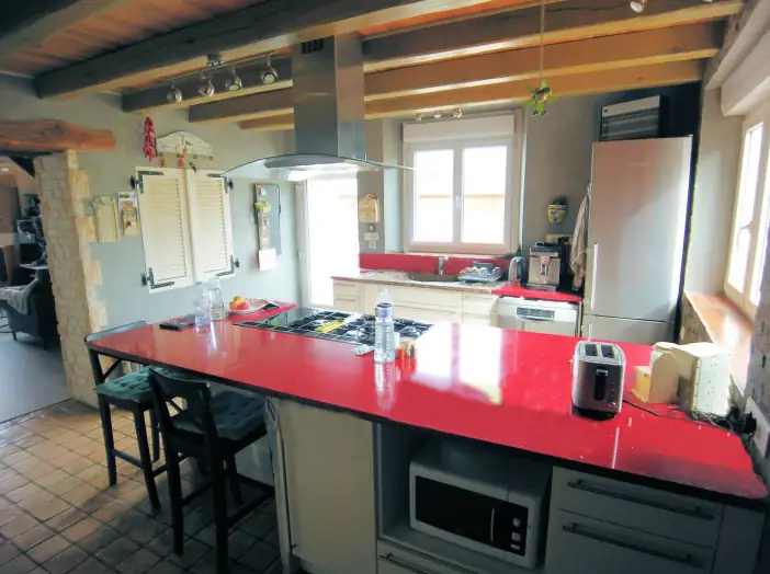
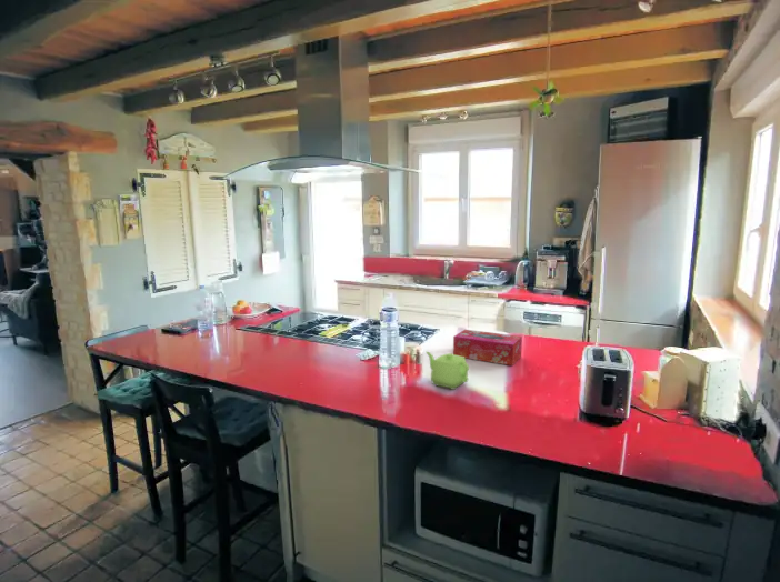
+ tissue box [452,329,523,367]
+ teapot [424,351,470,391]
